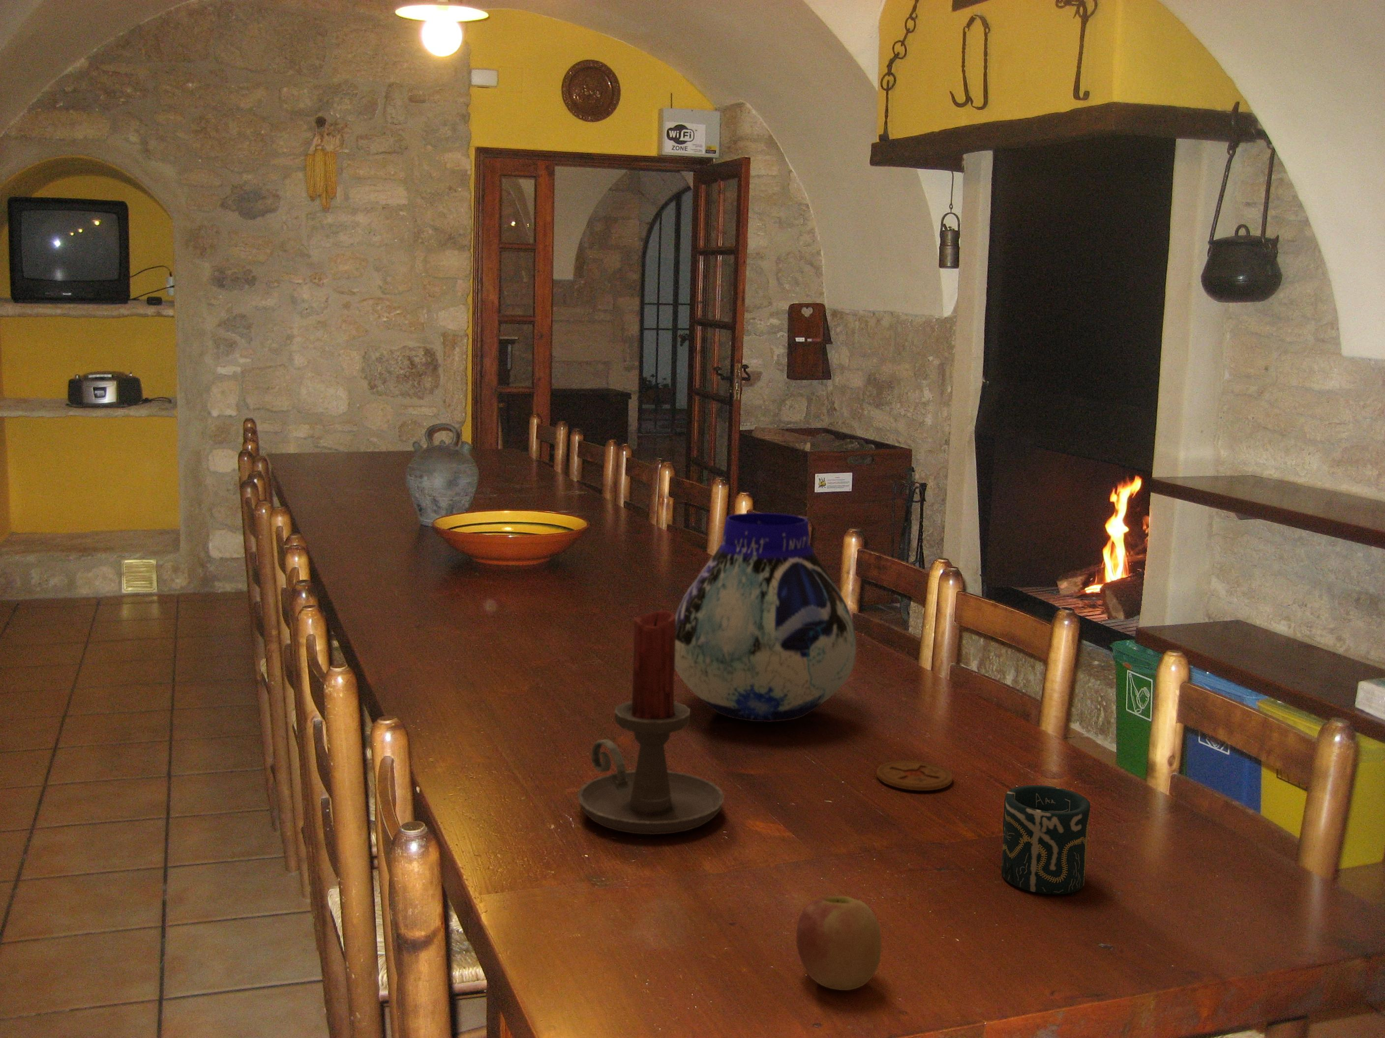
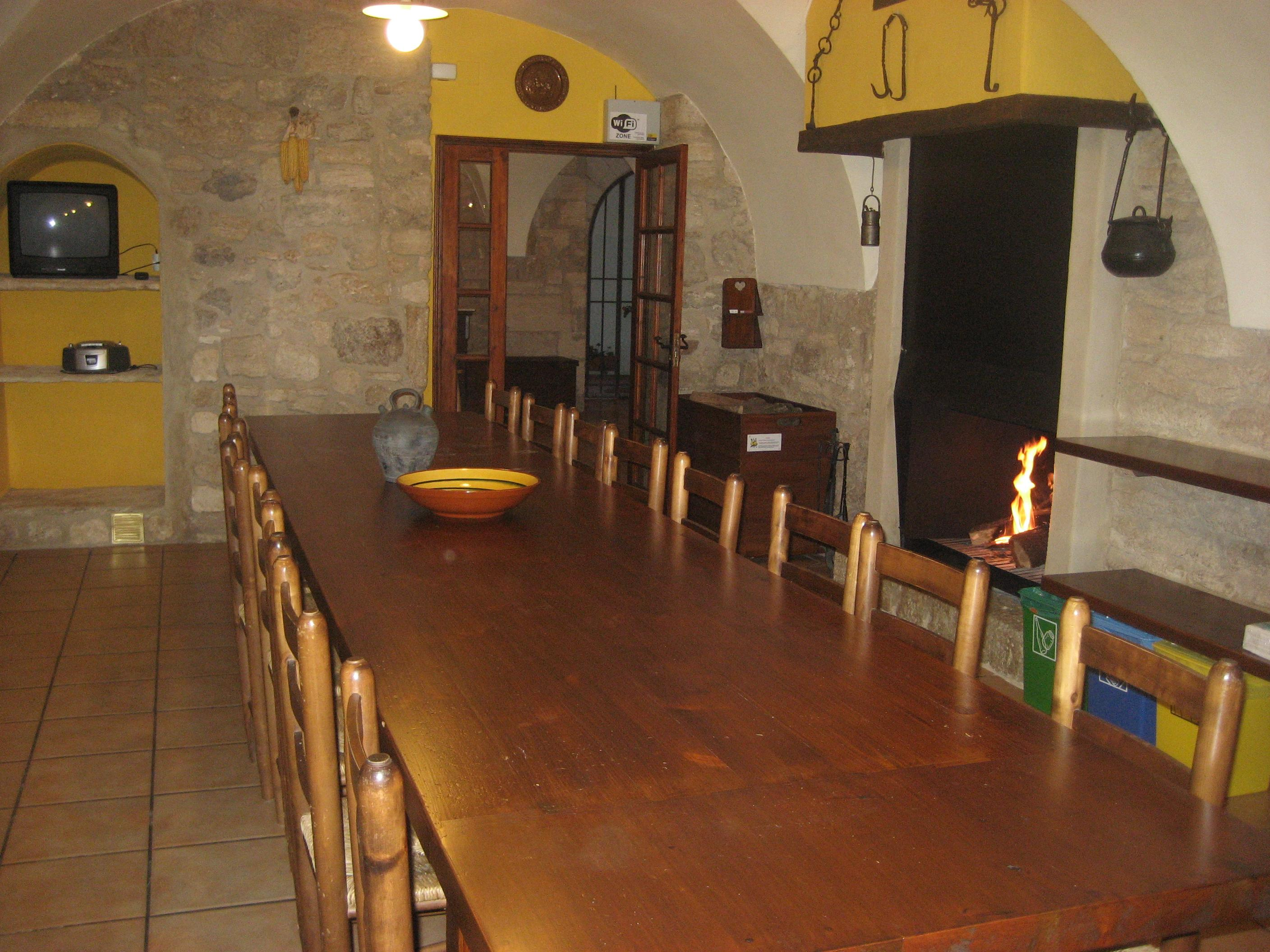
- coaster [876,760,953,792]
- vase [675,512,857,723]
- candle holder [577,609,724,835]
- cup [1001,785,1091,895]
- apple [796,895,882,991]
